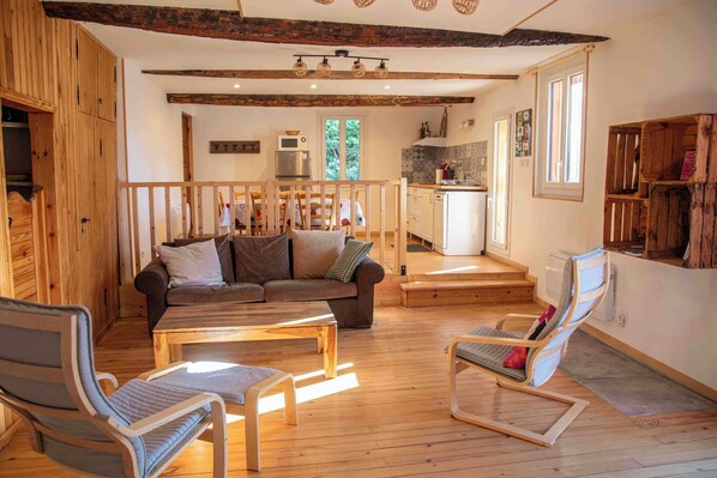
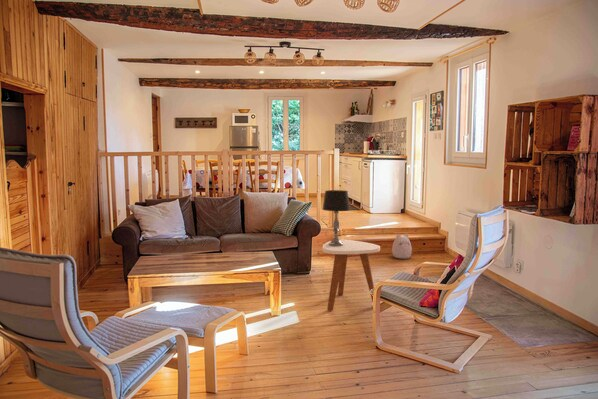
+ side table [322,239,381,311]
+ table lamp [321,189,351,246]
+ plush toy [391,233,413,260]
